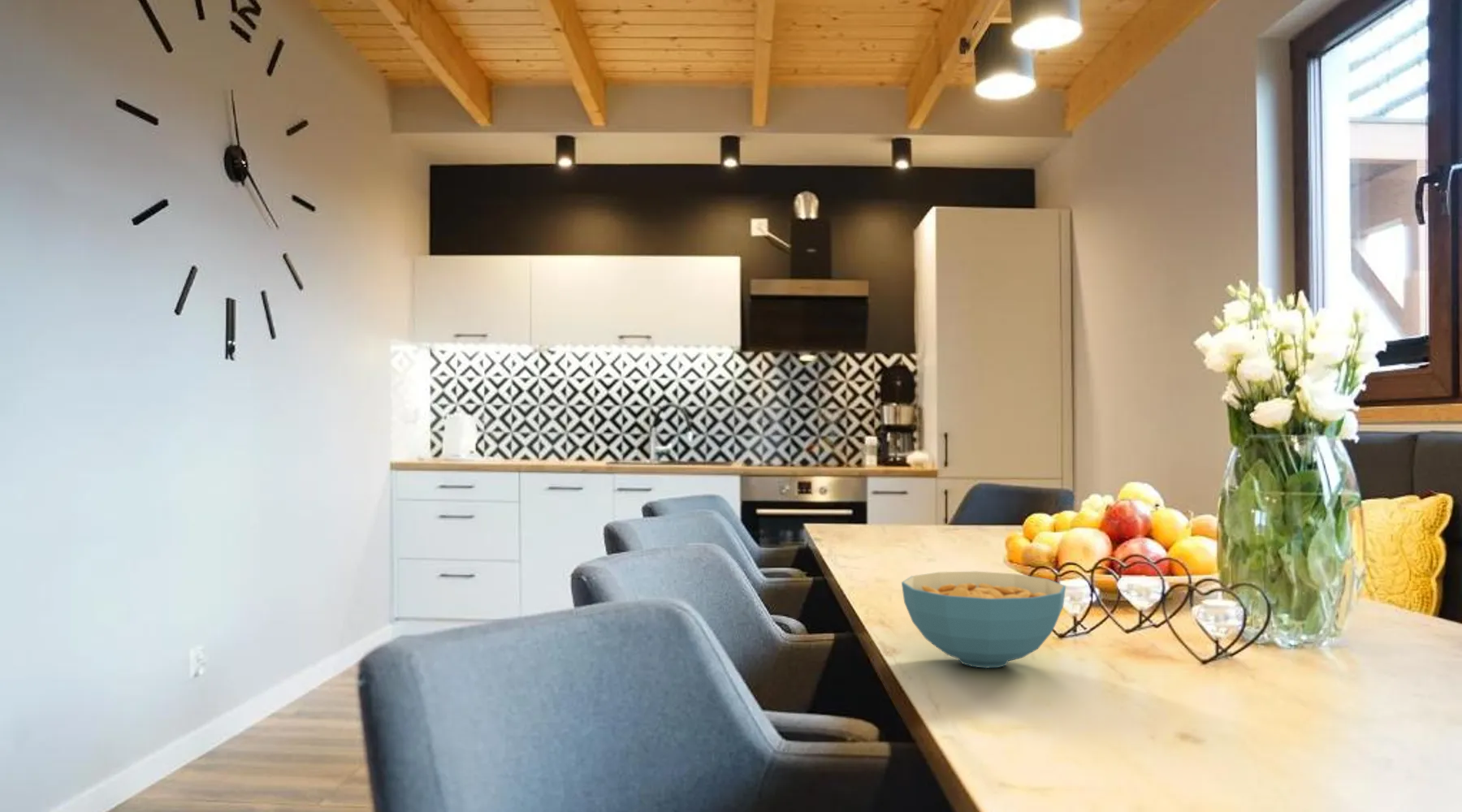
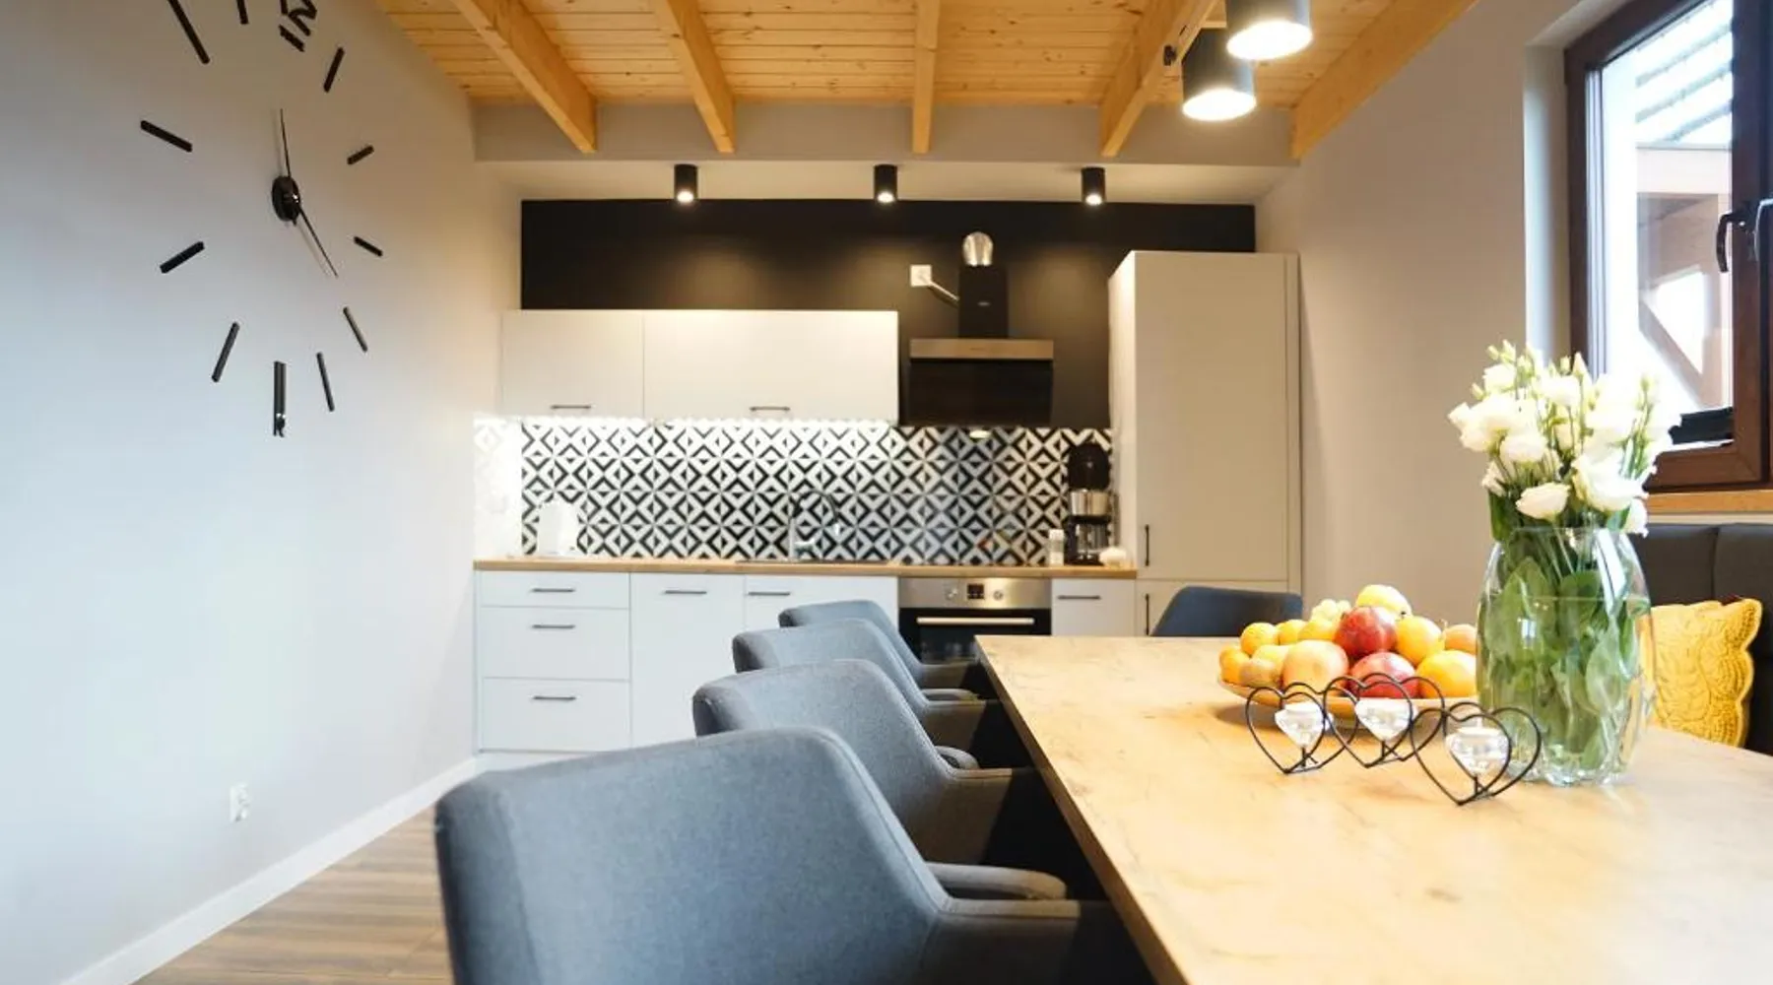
- cereal bowl [901,571,1066,669]
